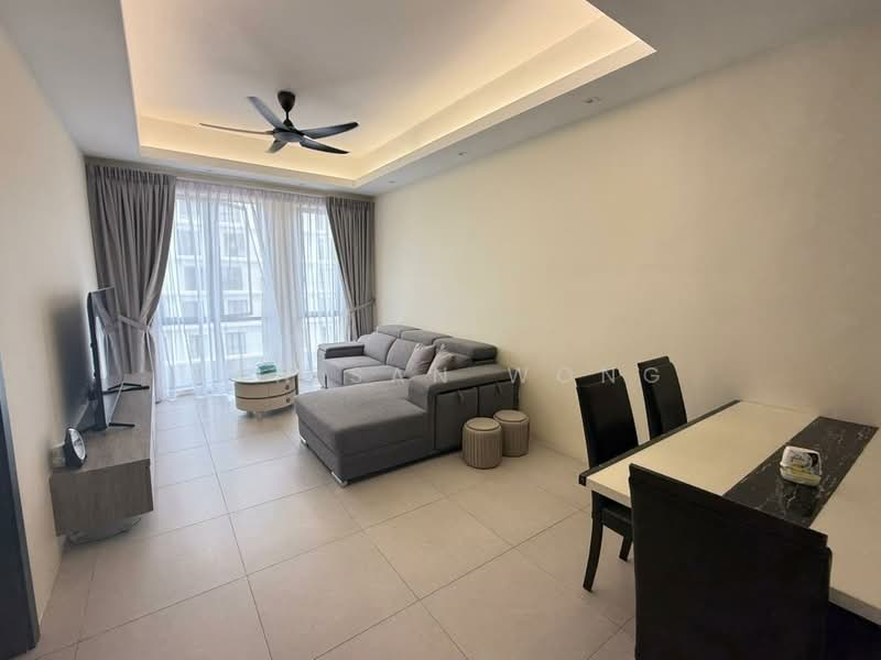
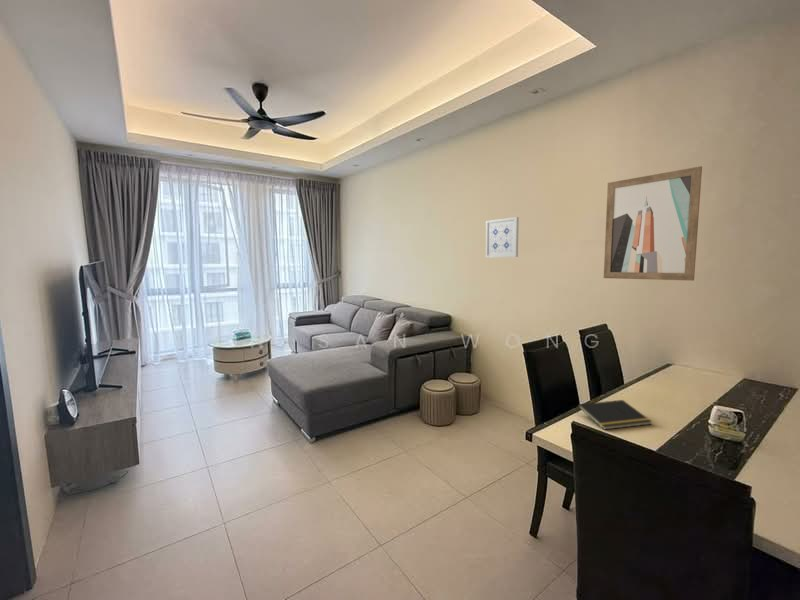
+ wall art [603,165,703,282]
+ wall art [485,216,520,259]
+ notepad [576,399,653,431]
